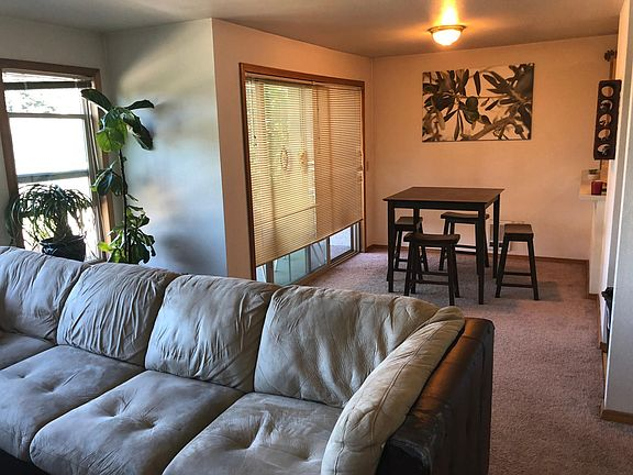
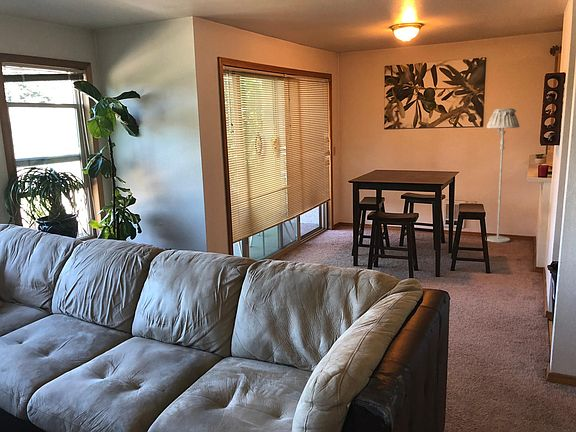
+ floor lamp [486,107,520,243]
